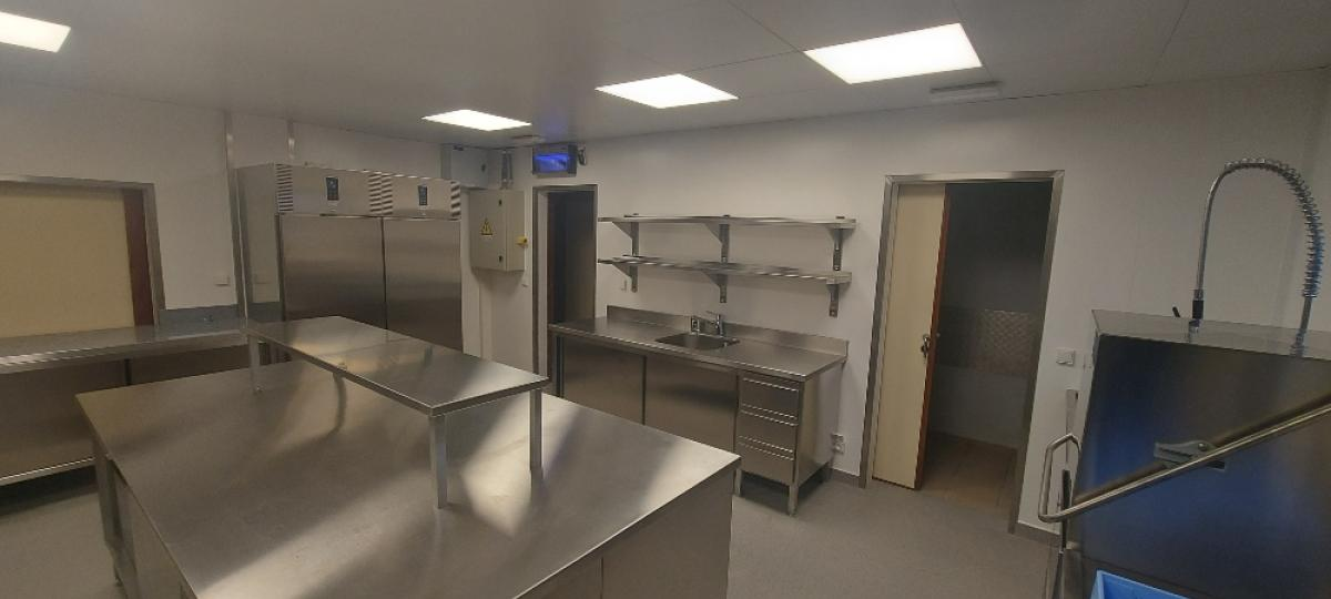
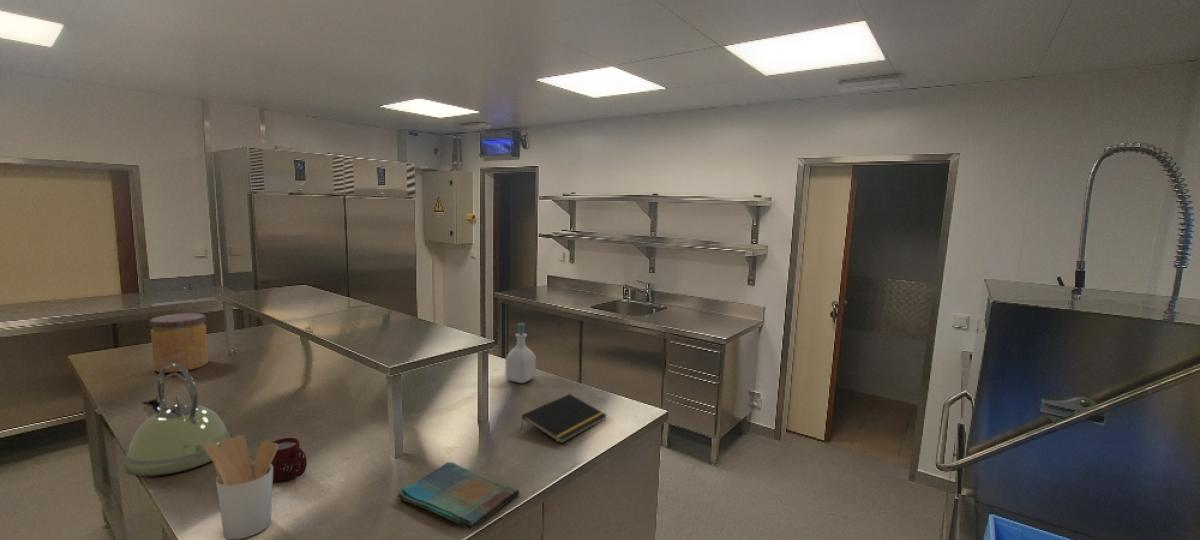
+ cup [271,437,308,483]
+ kettle [122,364,231,477]
+ soap bottle [504,322,537,384]
+ utensil holder [205,434,278,540]
+ dish towel [396,461,520,530]
+ notepad [520,393,608,445]
+ jar [149,312,209,374]
